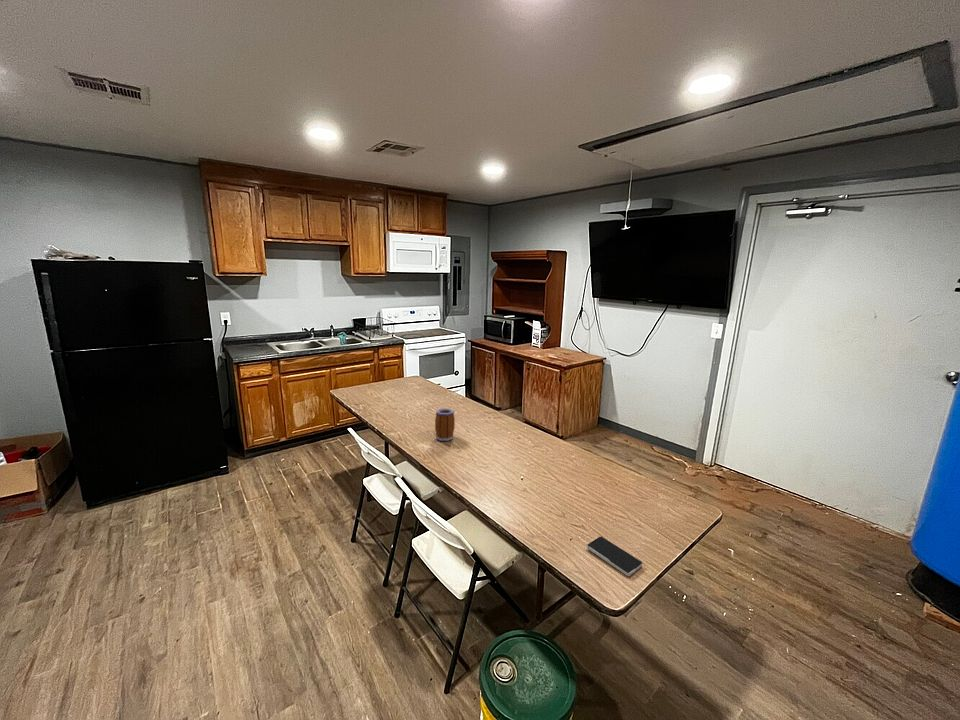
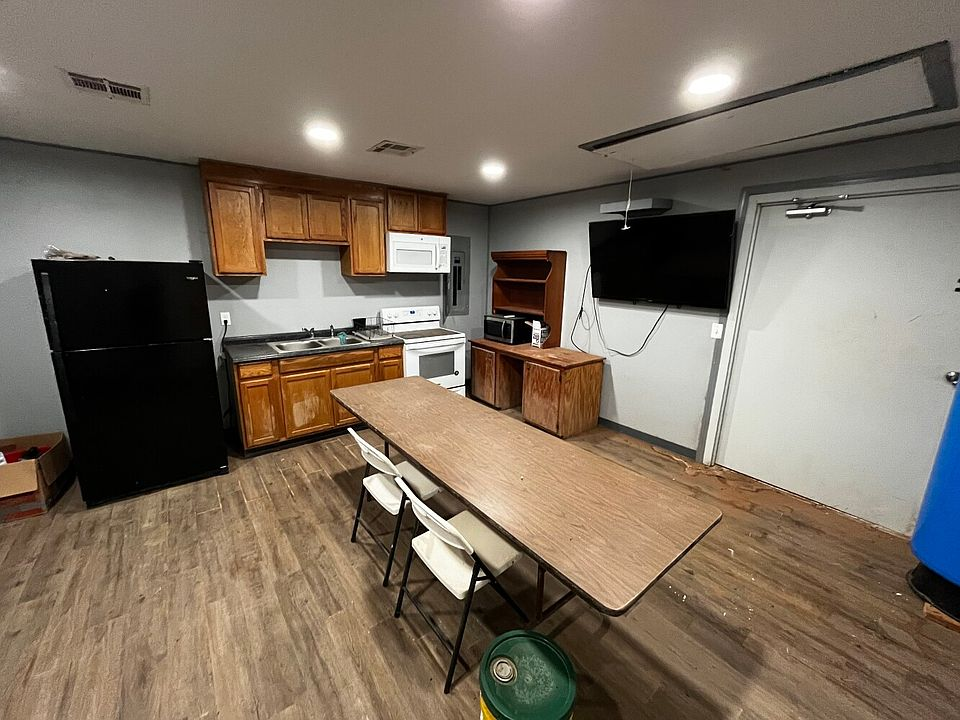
- smartphone [586,535,643,577]
- mug [434,407,456,442]
